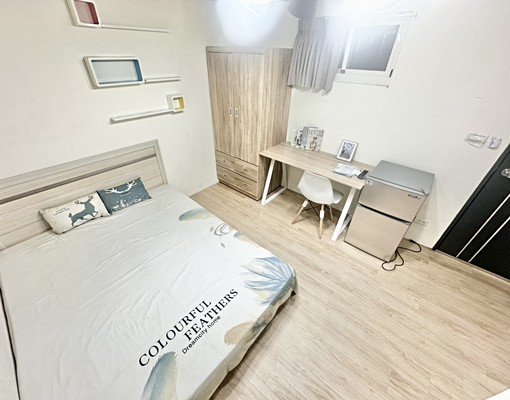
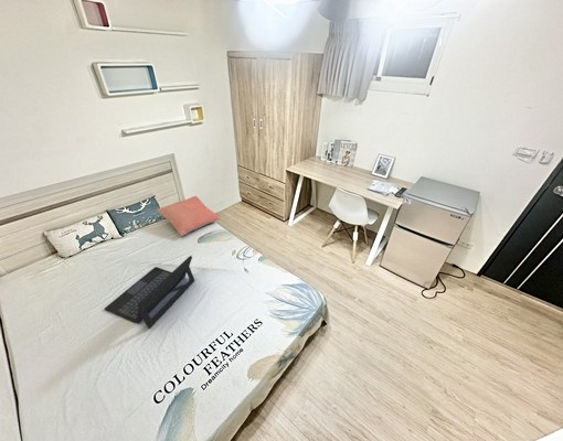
+ pillow [156,195,221,237]
+ laptop [104,255,195,330]
